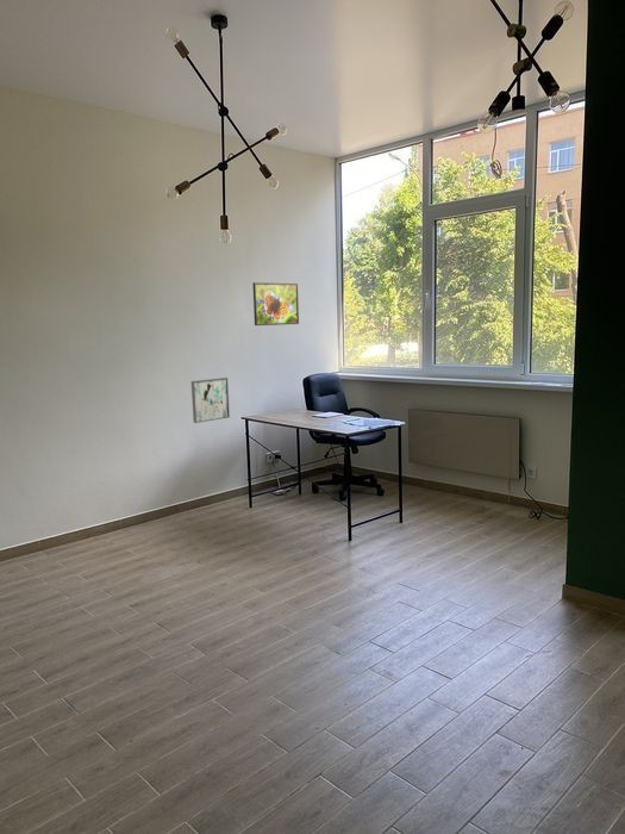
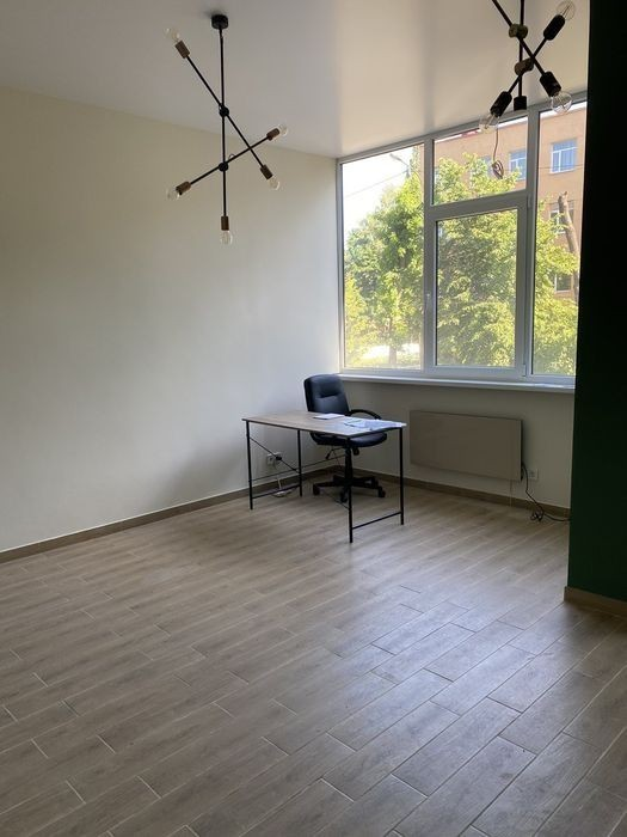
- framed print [252,281,300,326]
- wall art [190,376,231,424]
